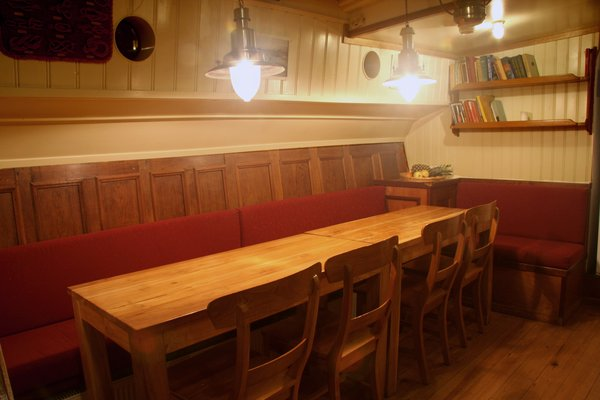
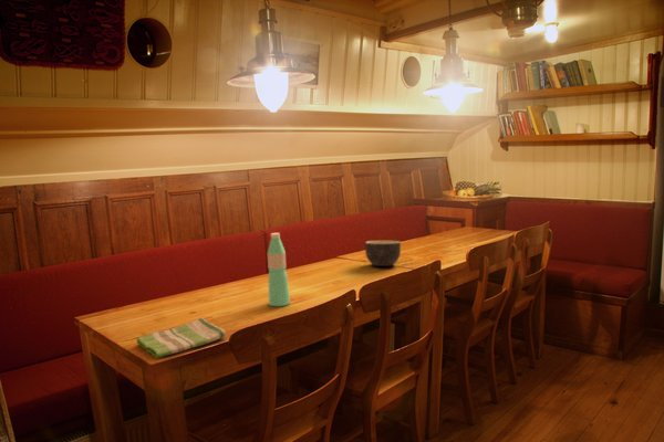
+ bowl [364,240,402,267]
+ water bottle [267,232,291,307]
+ dish towel [136,317,227,359]
